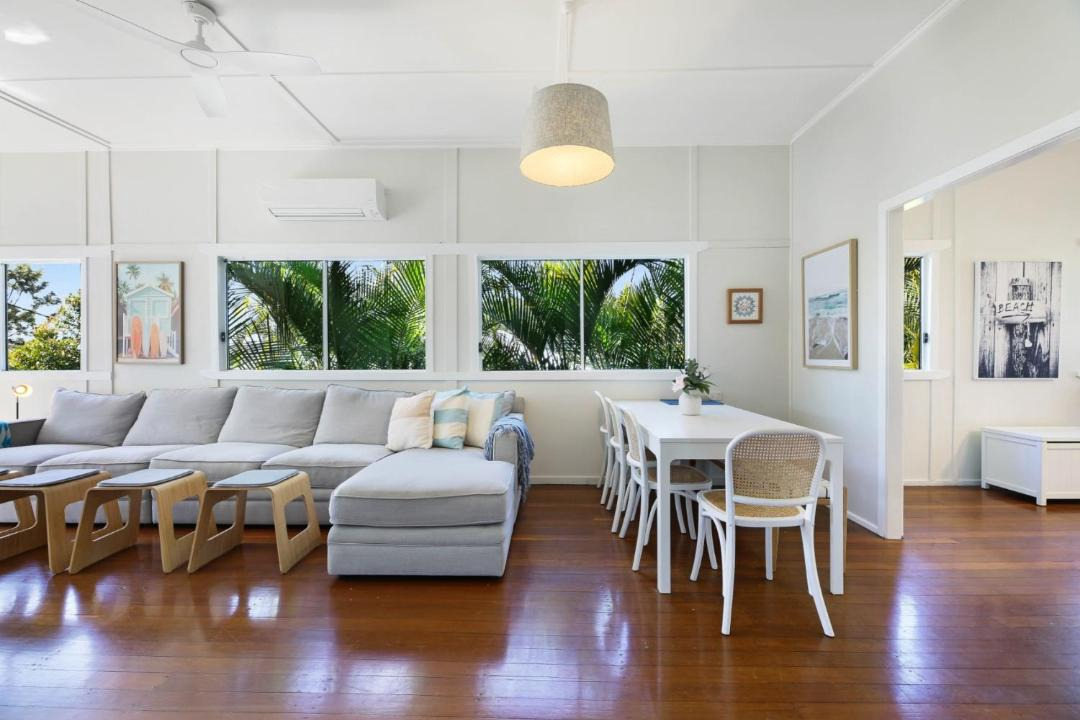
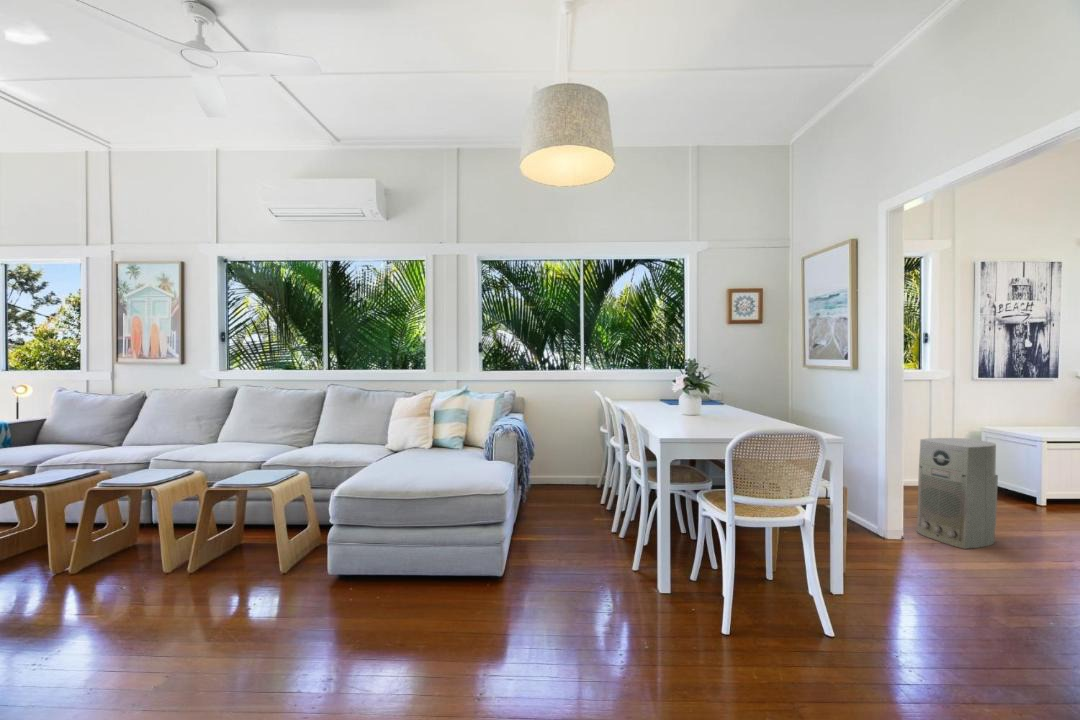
+ air purifier [916,437,999,550]
